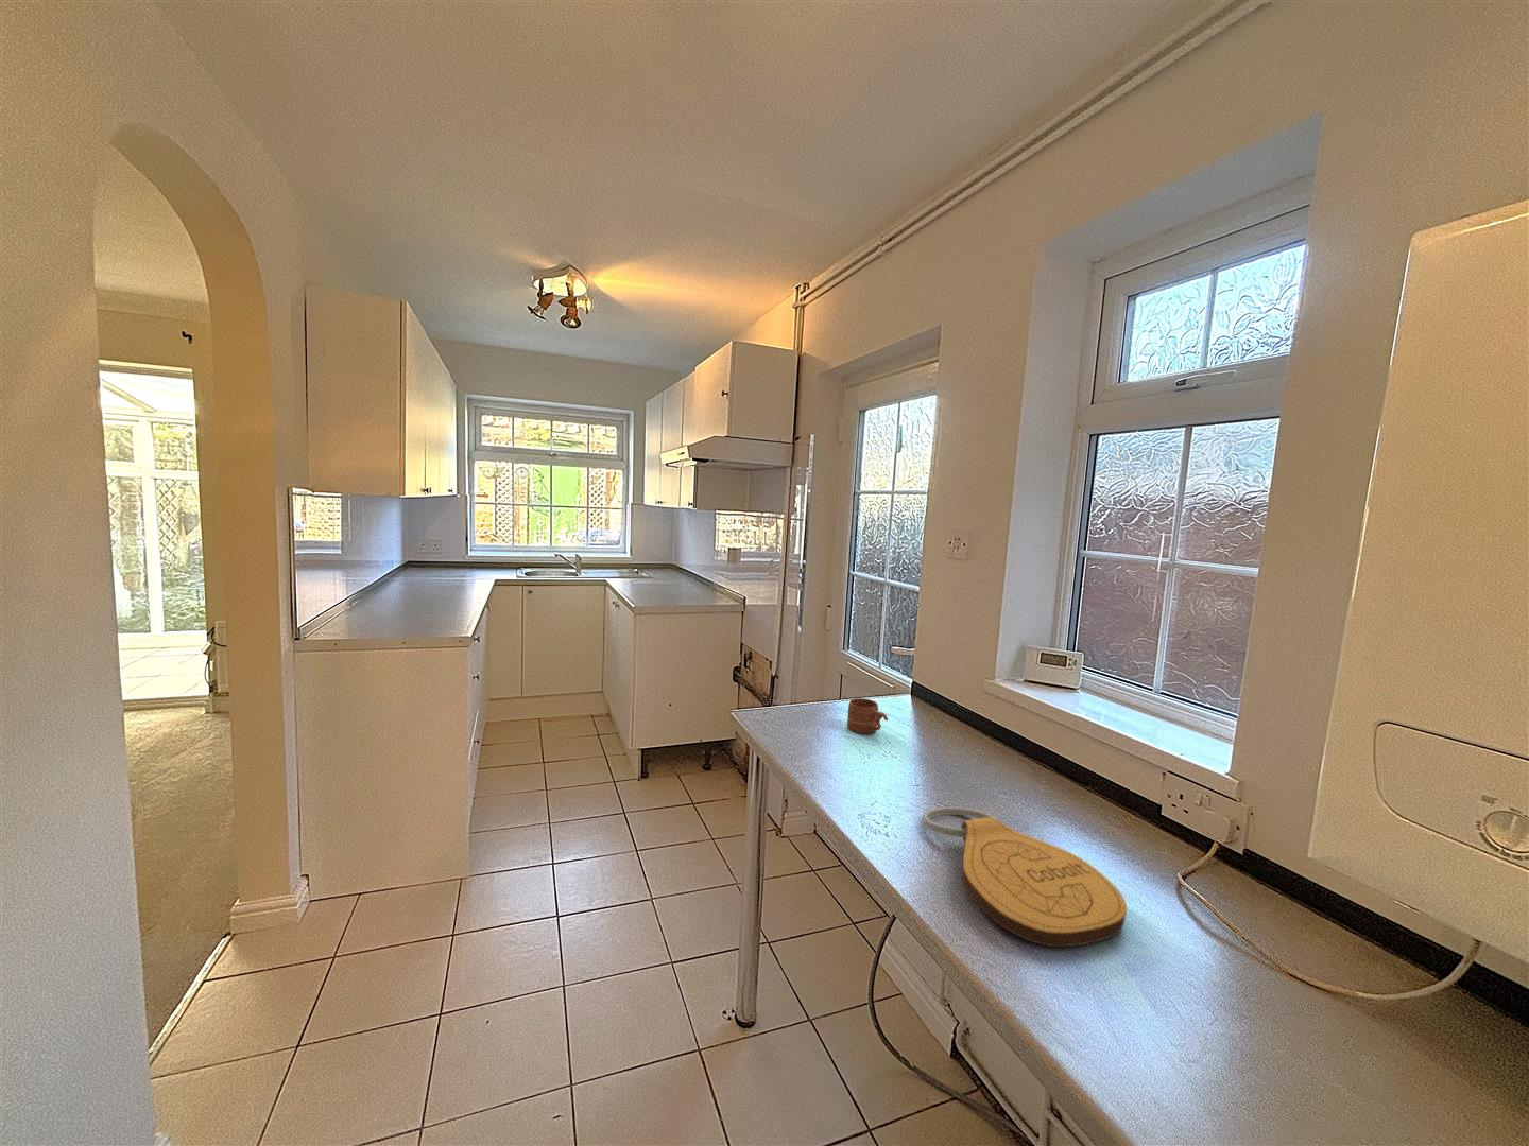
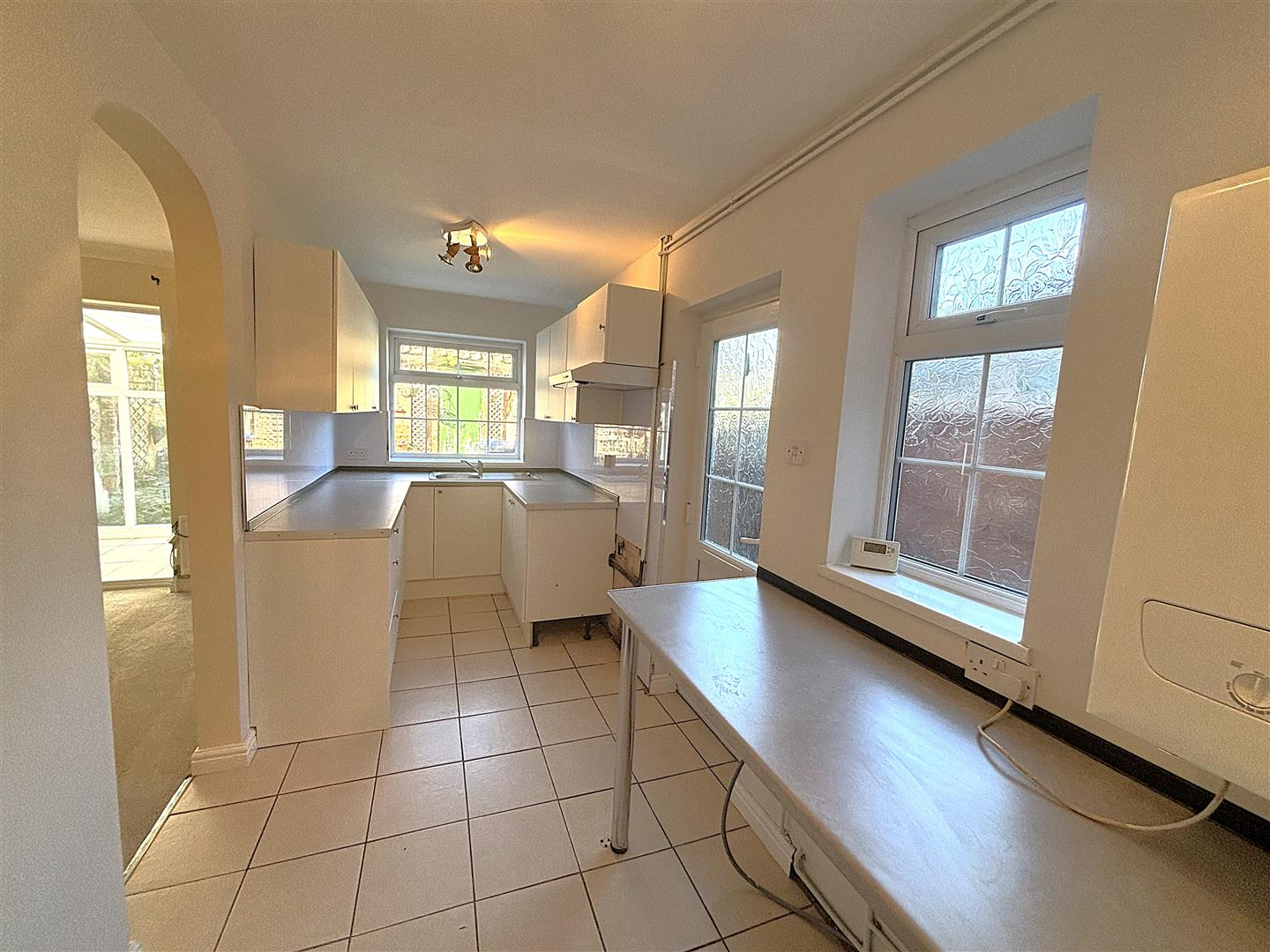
- key chain [922,807,1128,947]
- mug [846,697,889,736]
